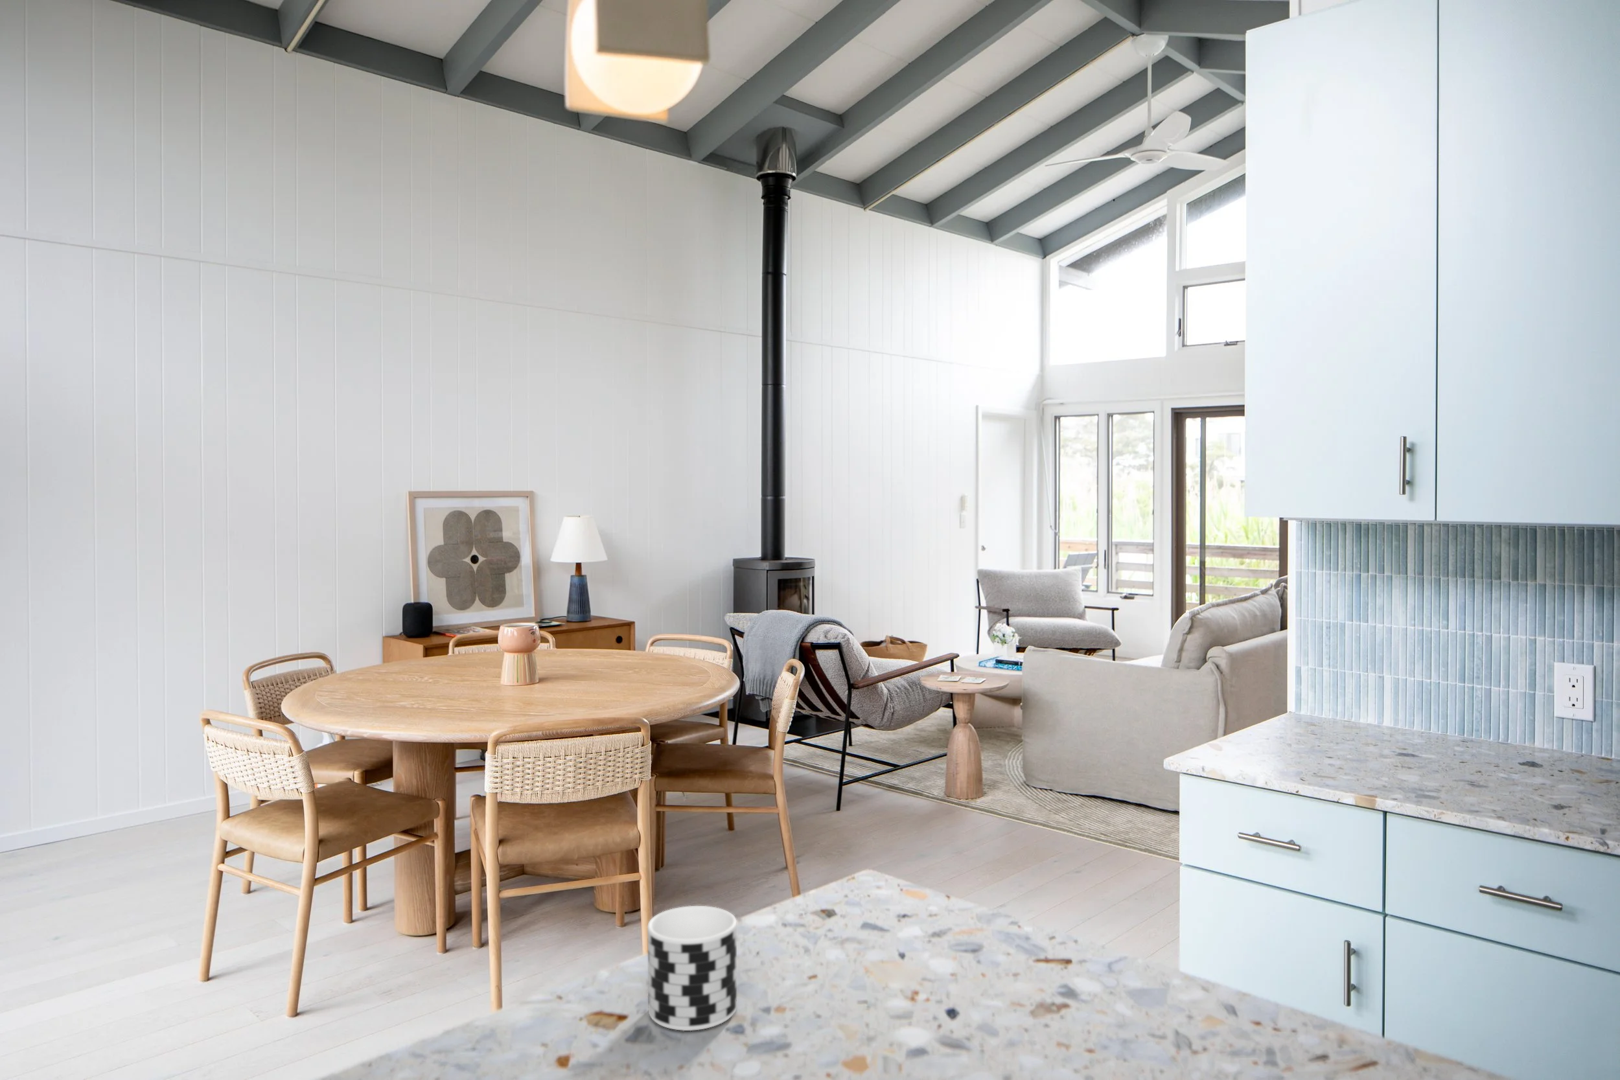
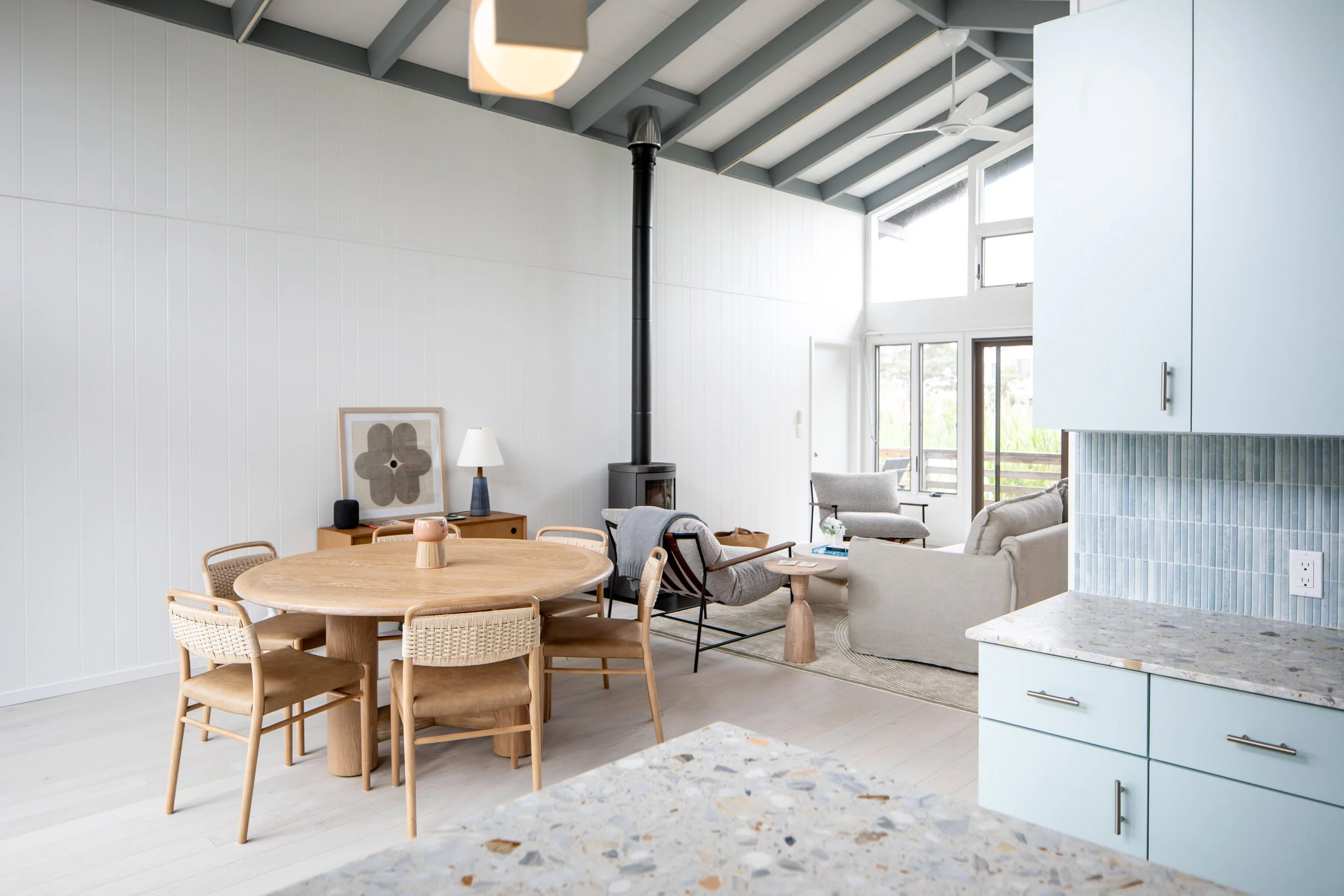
- cup [647,905,738,1032]
